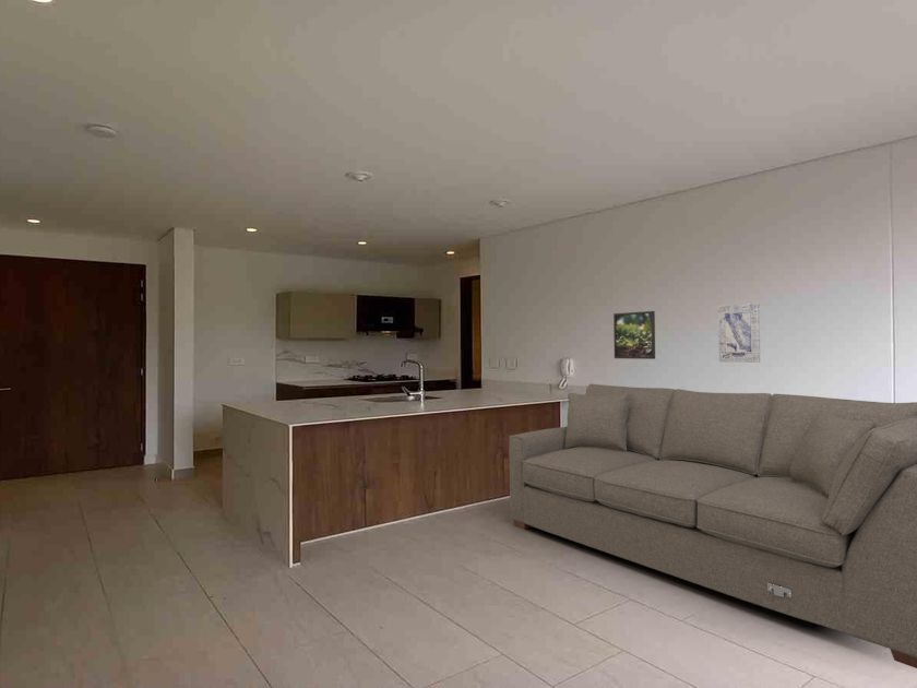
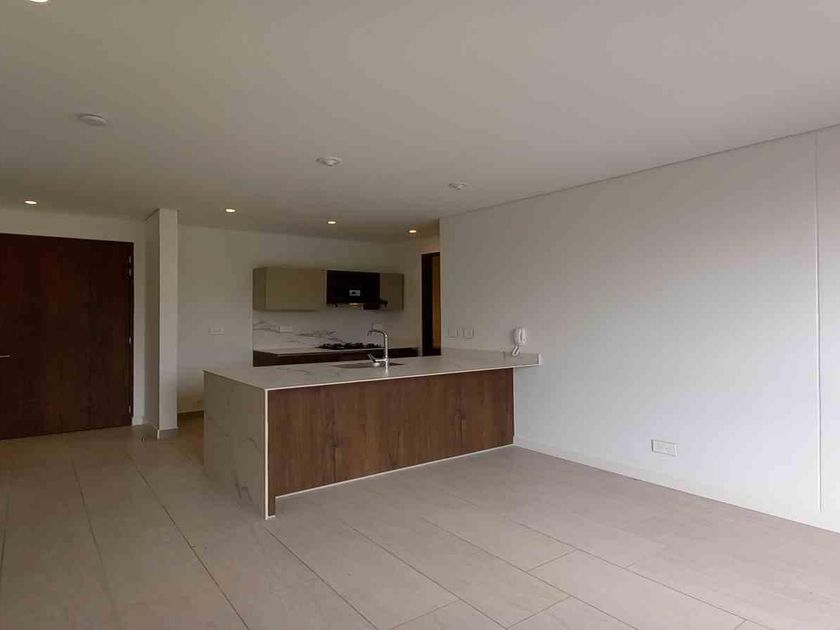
- wall art [717,303,761,364]
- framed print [612,310,656,360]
- sofa [508,383,917,669]
